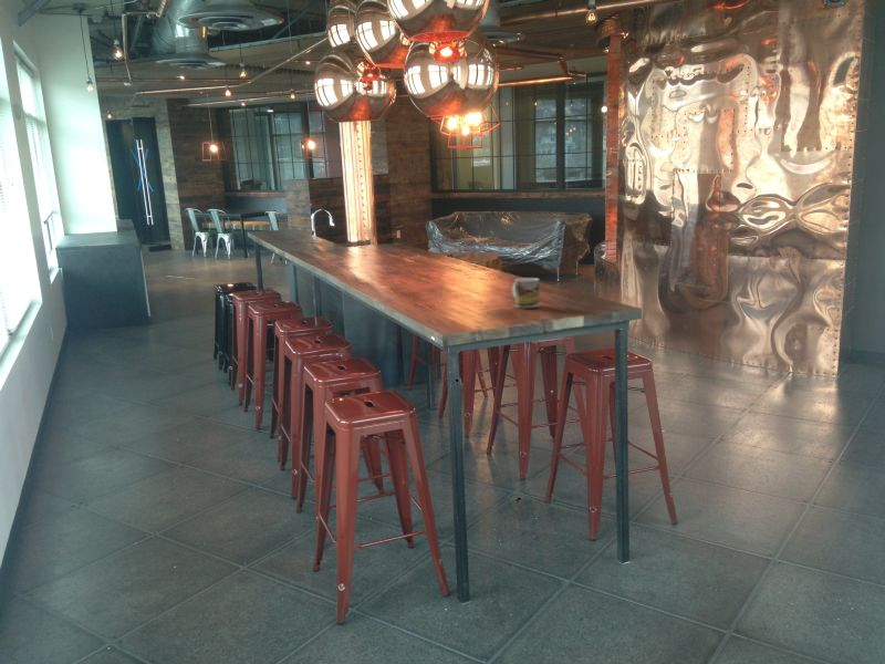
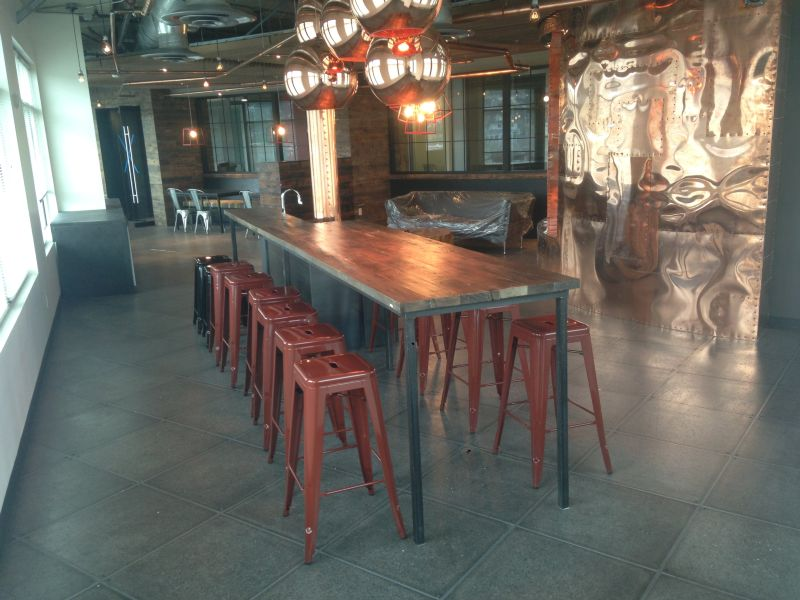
- mug [511,277,541,309]
